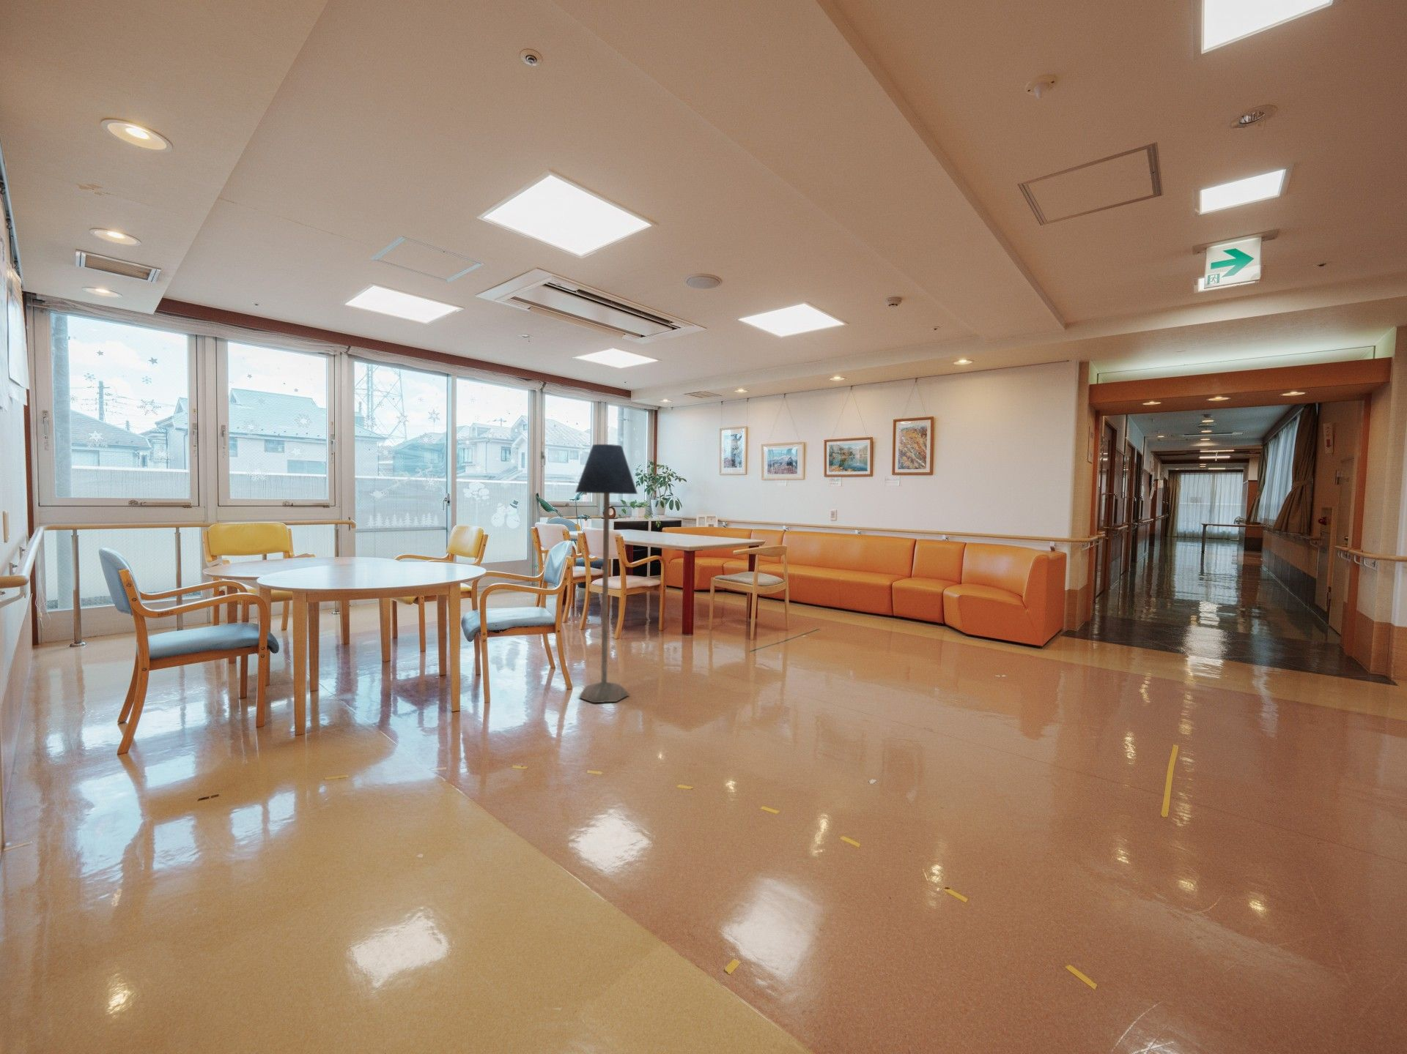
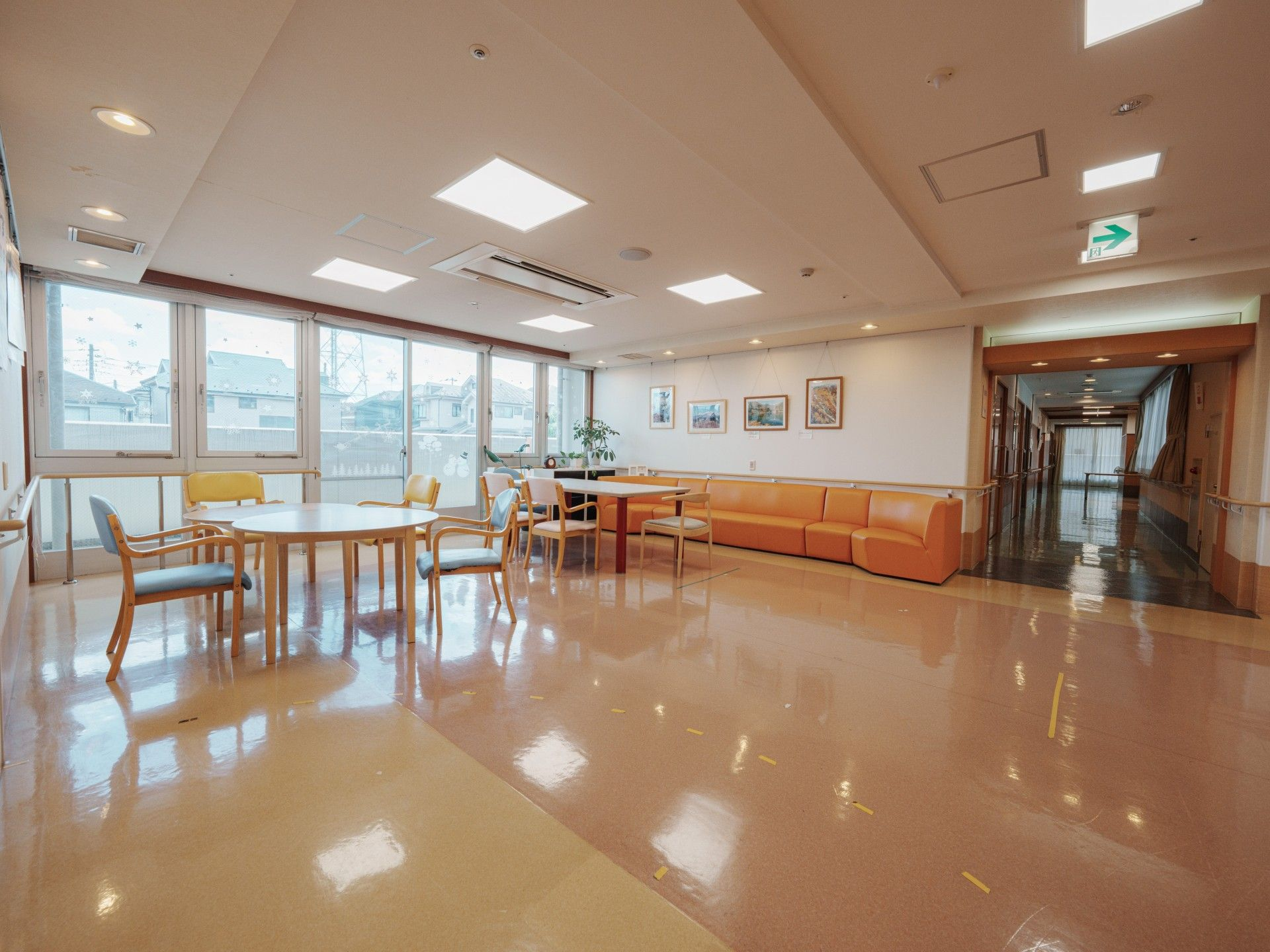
- floor lamp [575,444,638,703]
